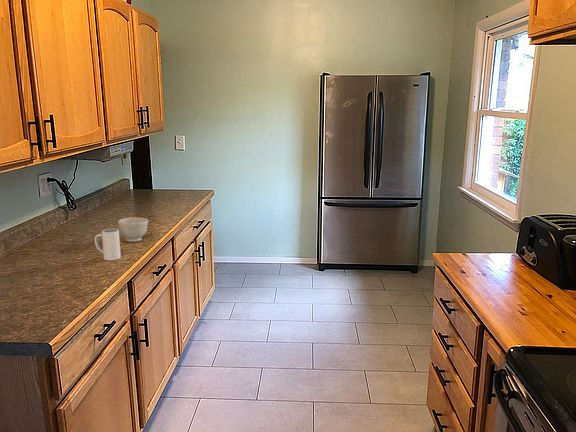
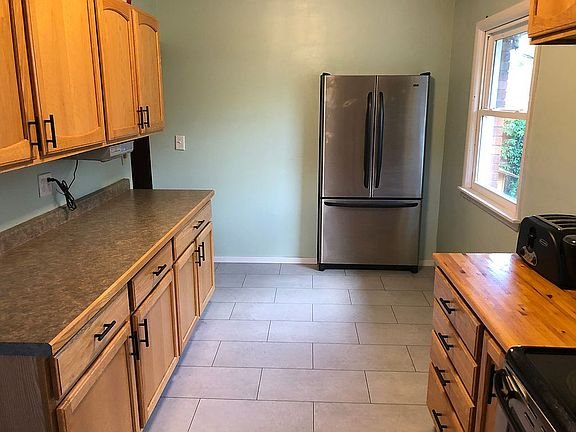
- bowl [118,217,149,243]
- mug [94,228,122,261]
